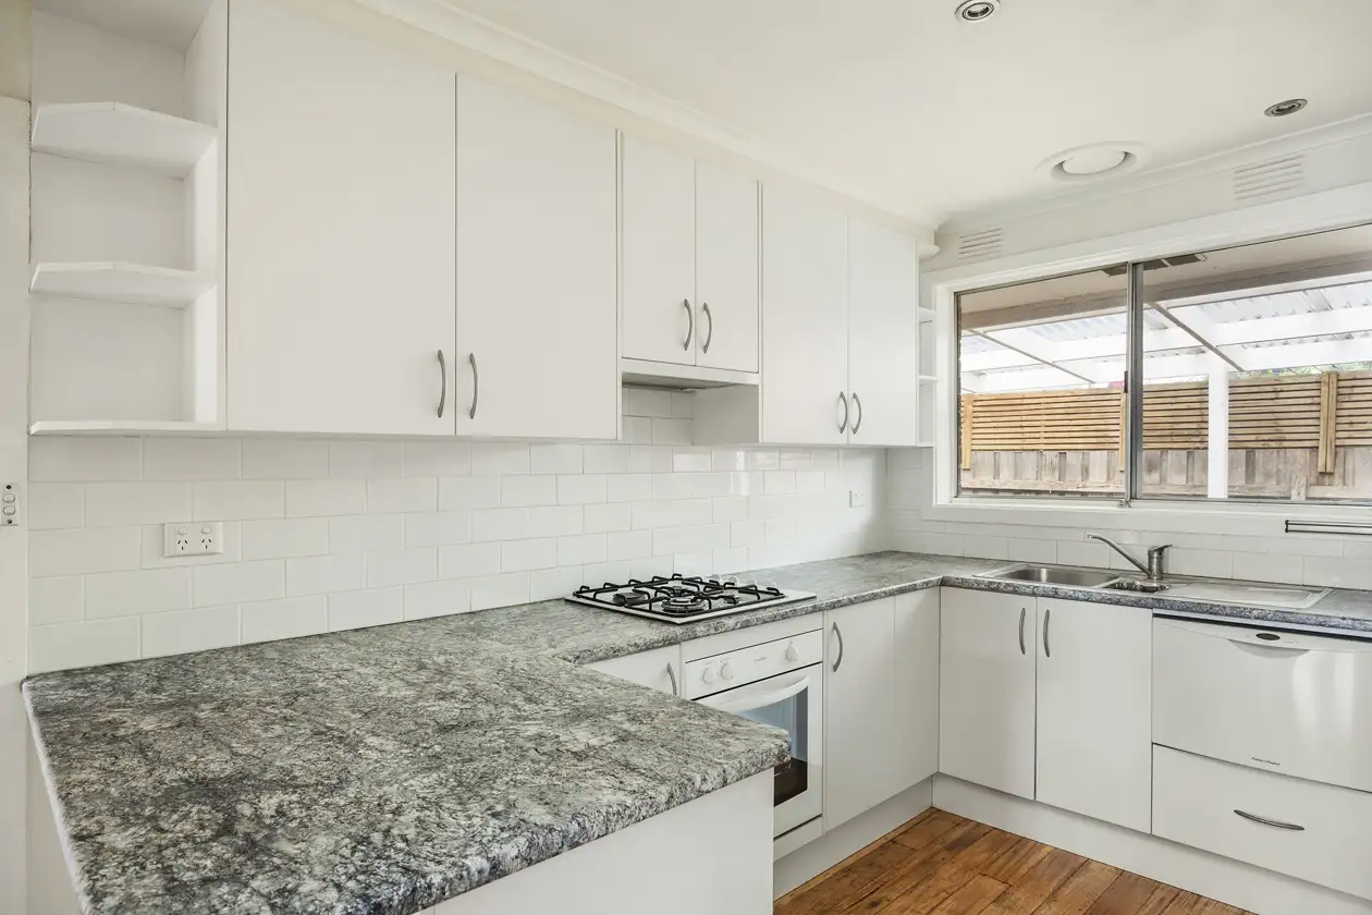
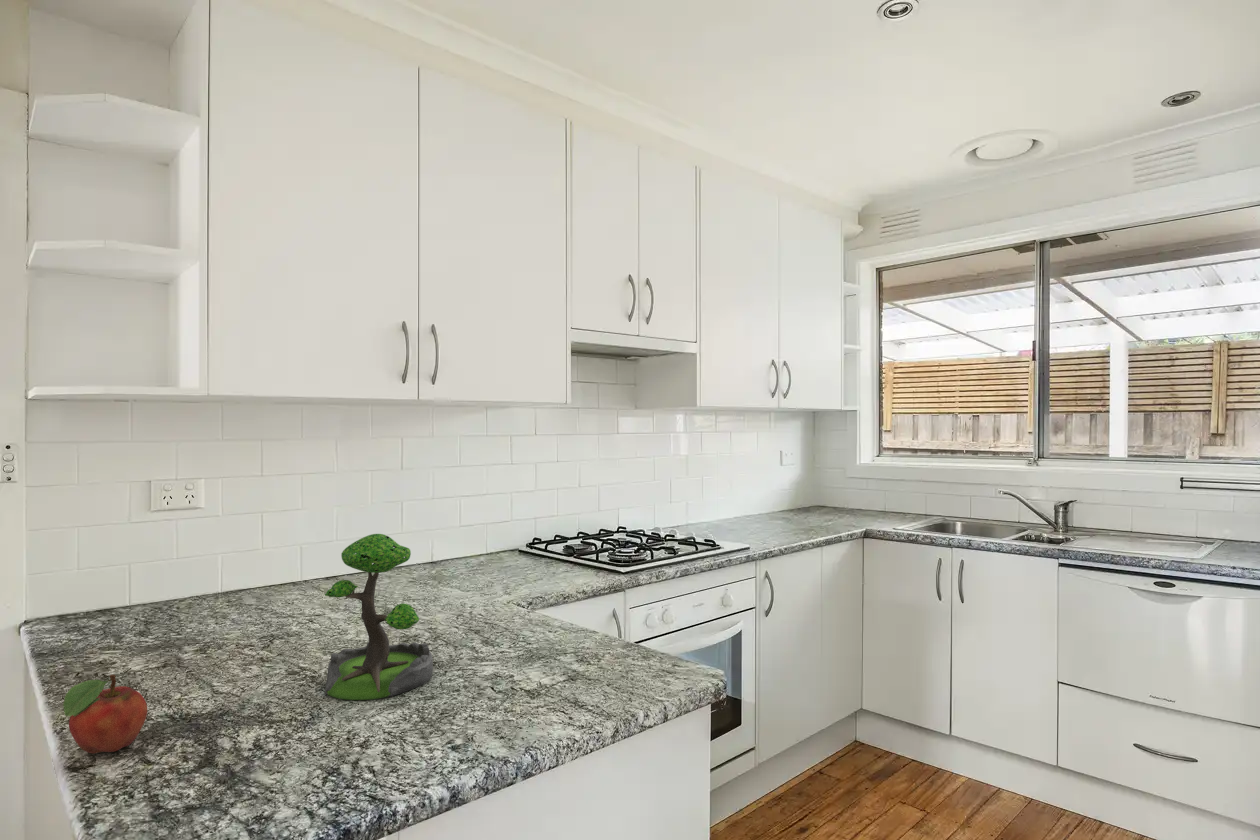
+ fruit [62,674,148,754]
+ plant [324,533,434,701]
